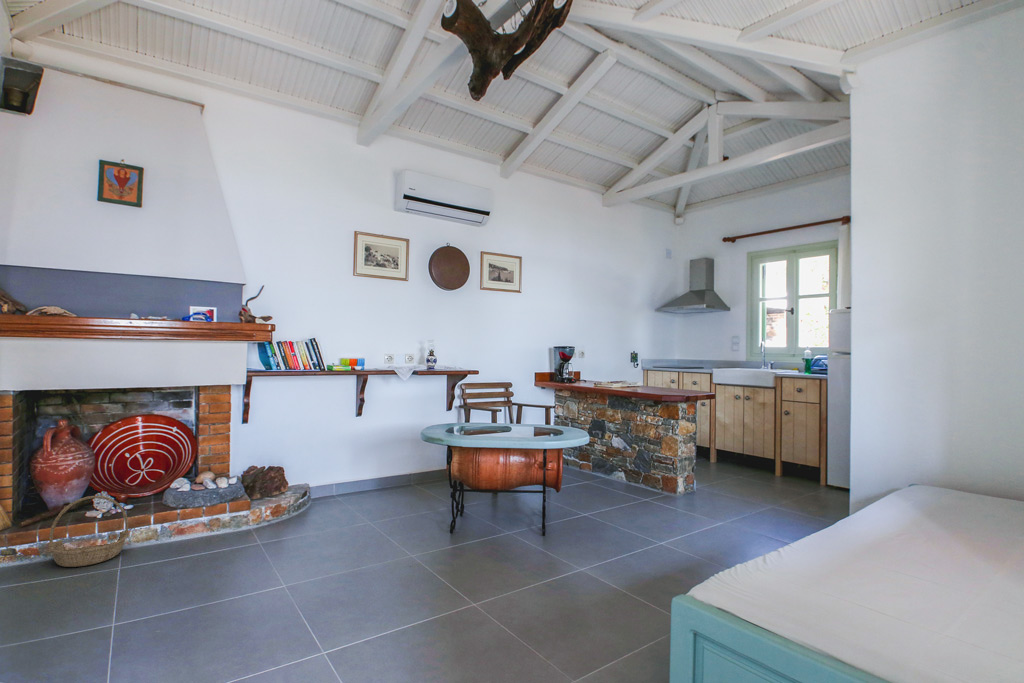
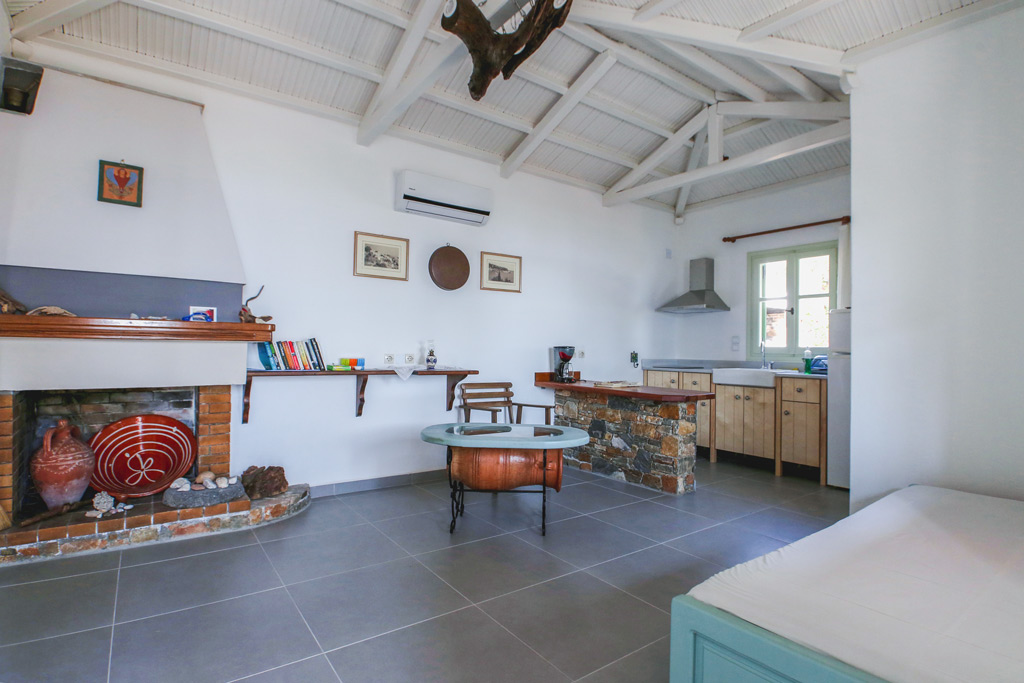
- basket [48,495,130,568]
